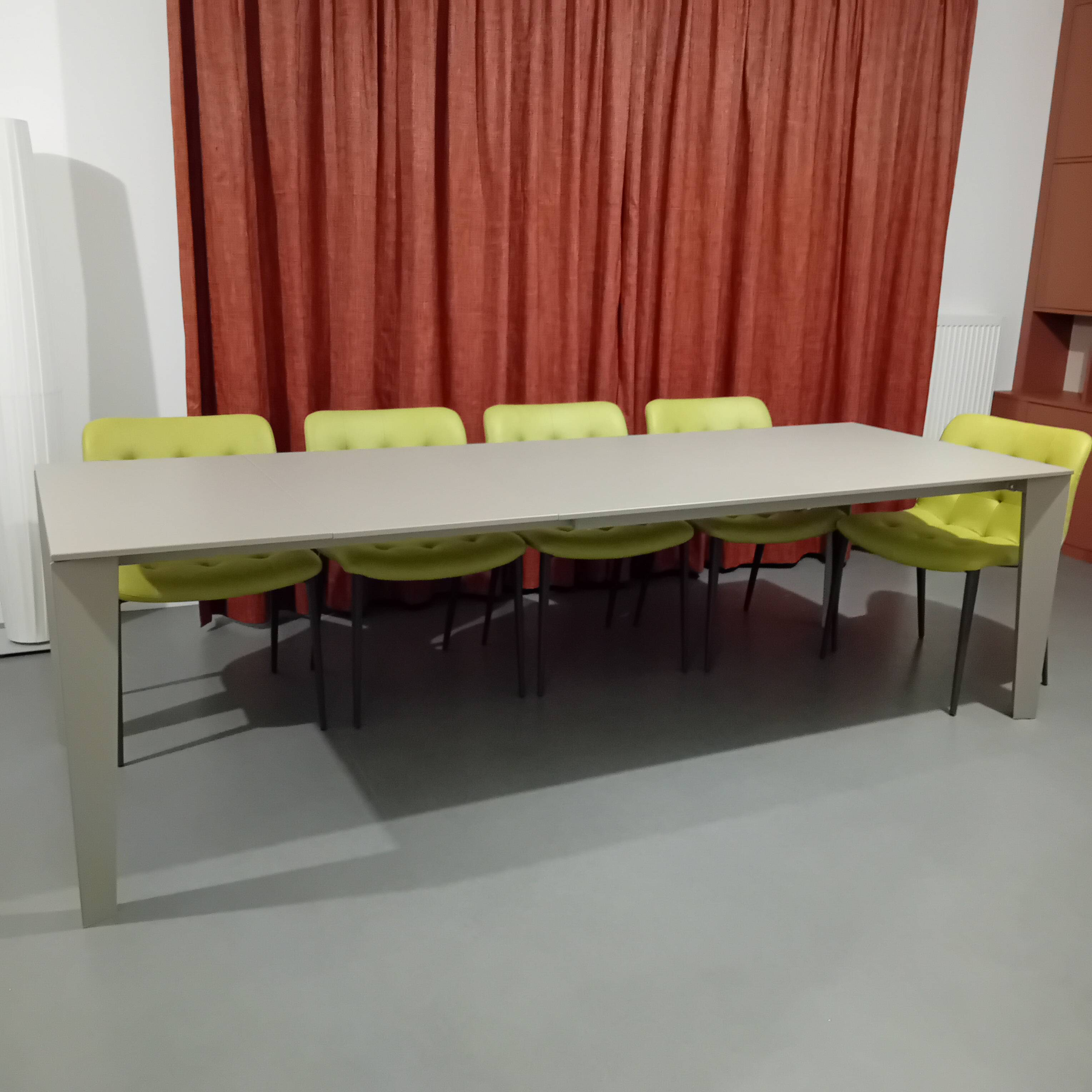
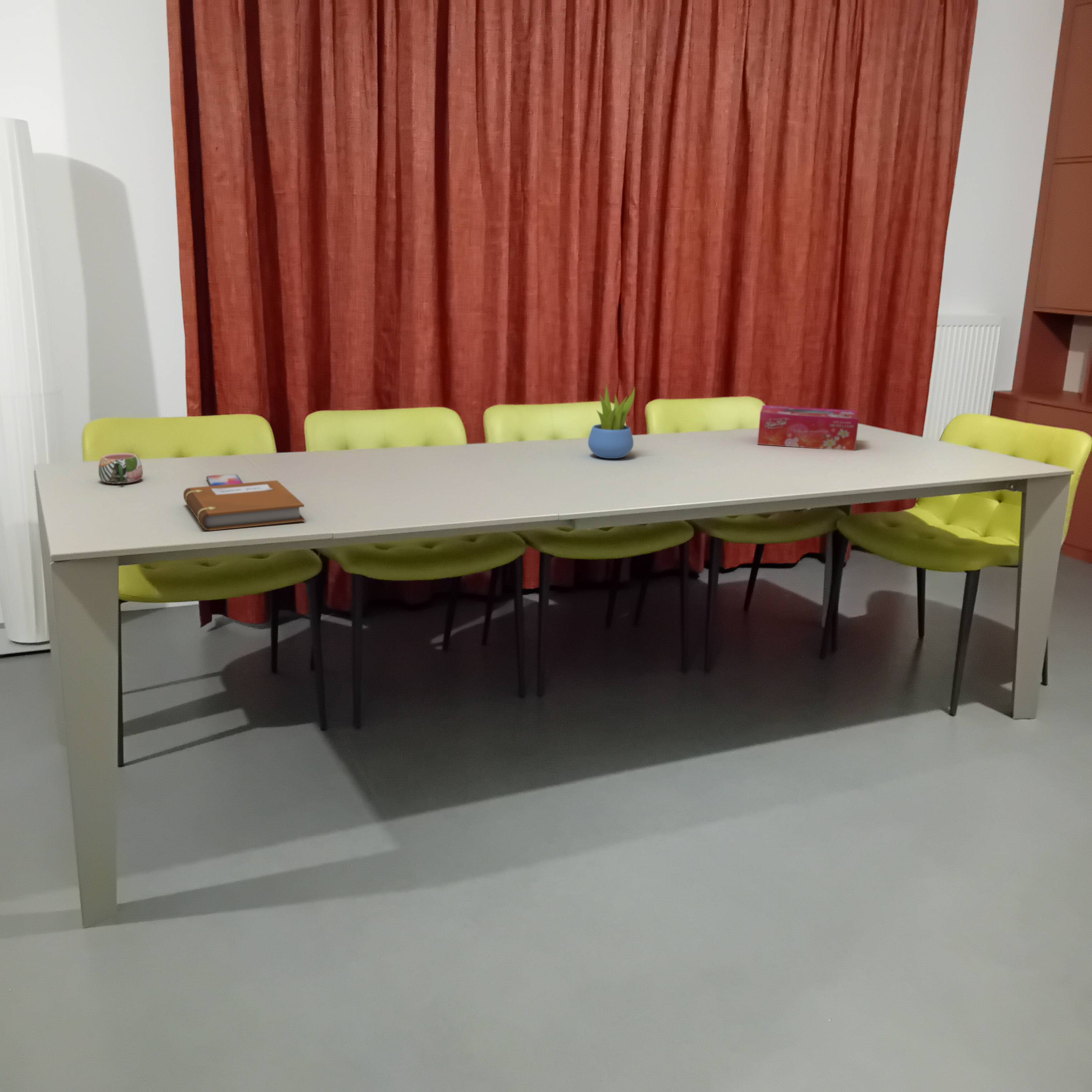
+ tissue box [757,405,859,451]
+ notebook [183,480,305,531]
+ succulent plant [588,383,635,459]
+ mug [98,453,143,484]
+ smartphone [206,474,243,486]
